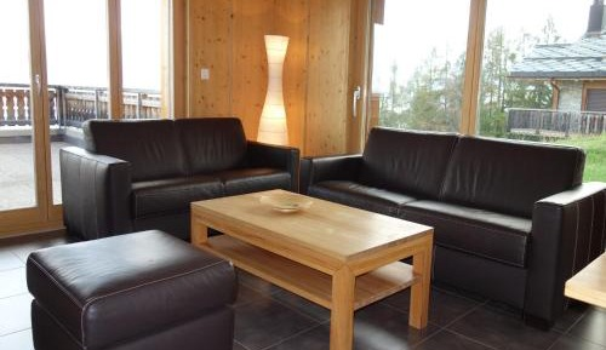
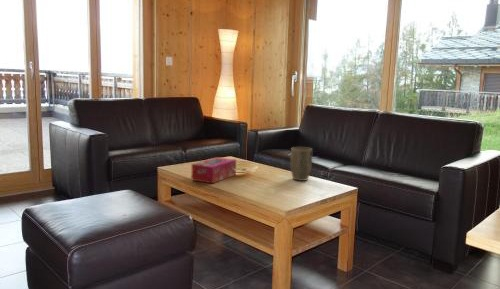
+ tissue box [191,156,237,184]
+ plant pot [290,146,313,182]
